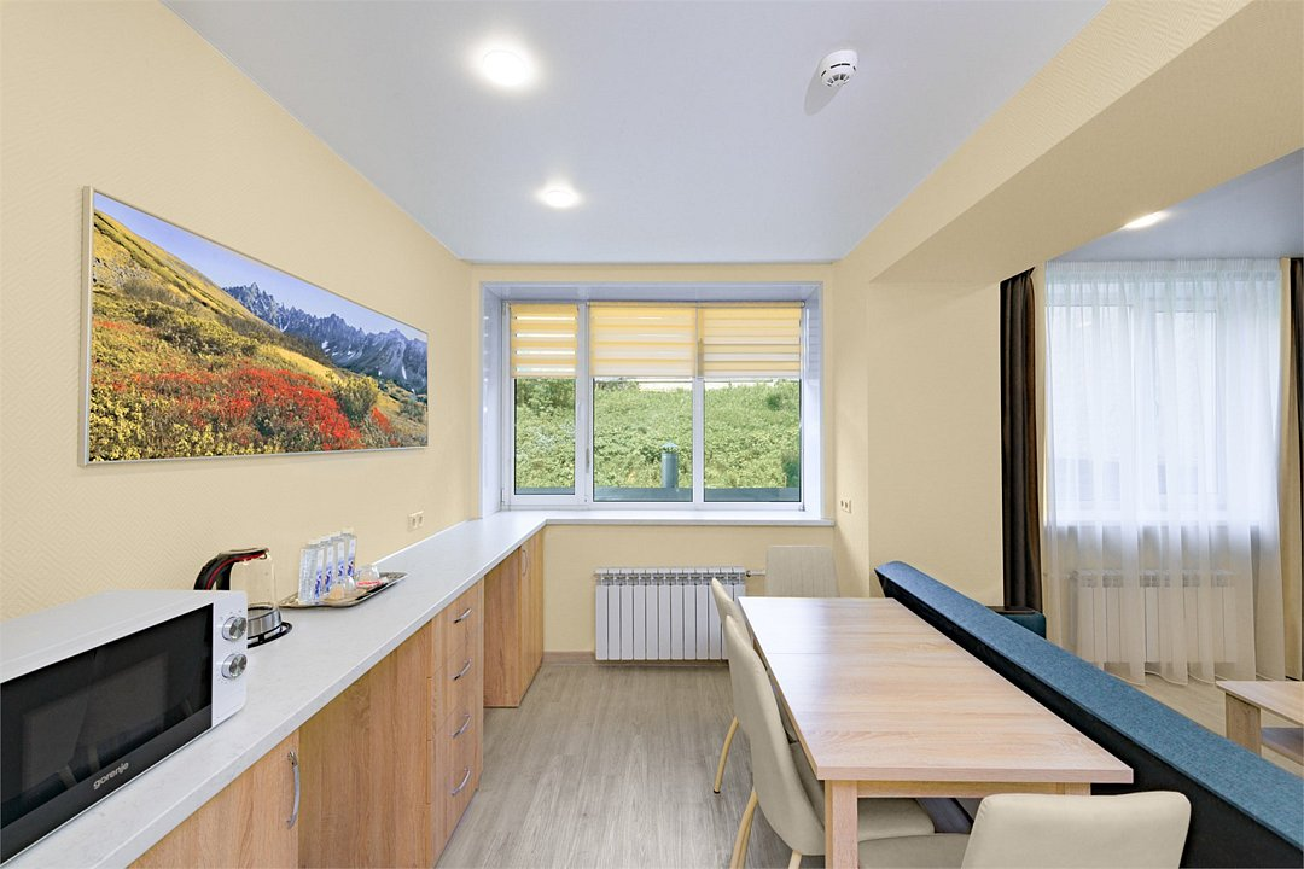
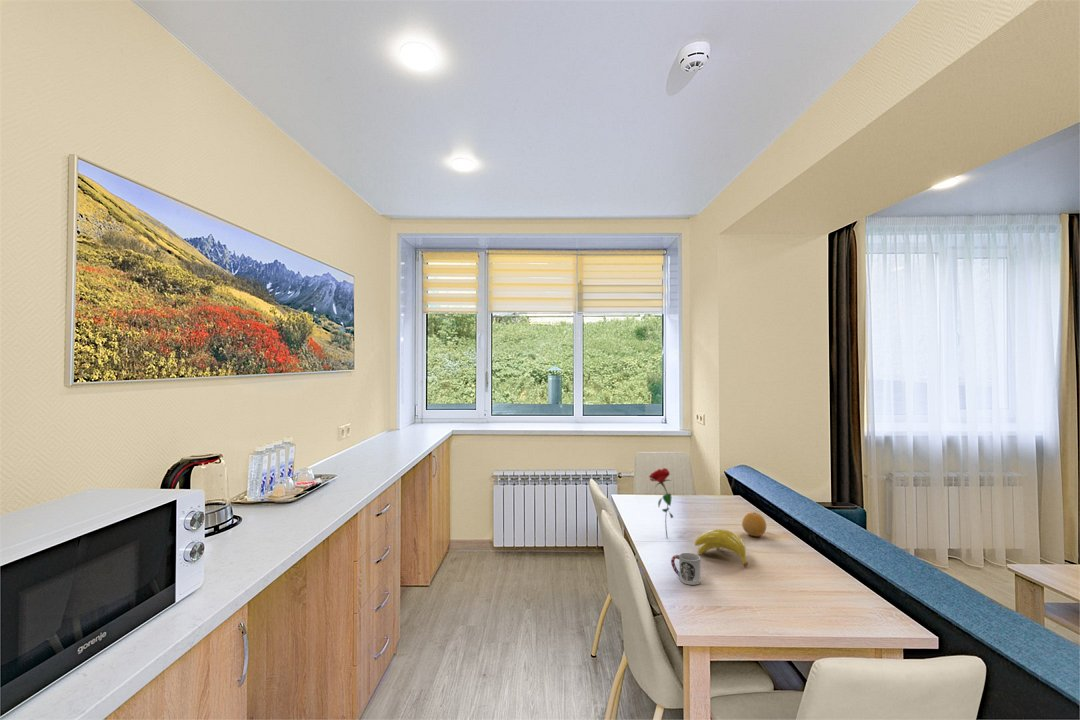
+ fruit [741,511,767,537]
+ flower [648,467,674,539]
+ cup [670,552,701,586]
+ banana [694,528,749,568]
